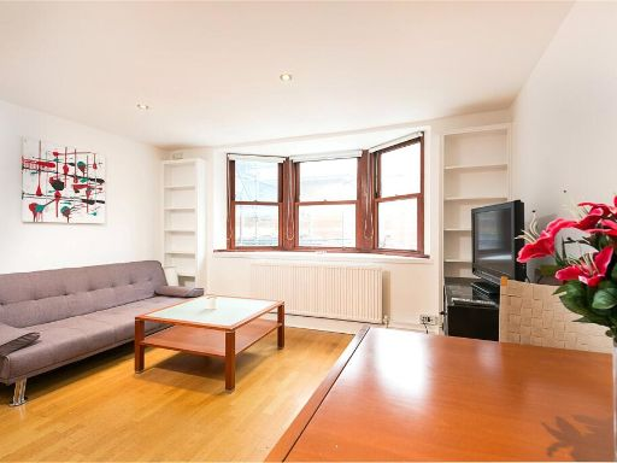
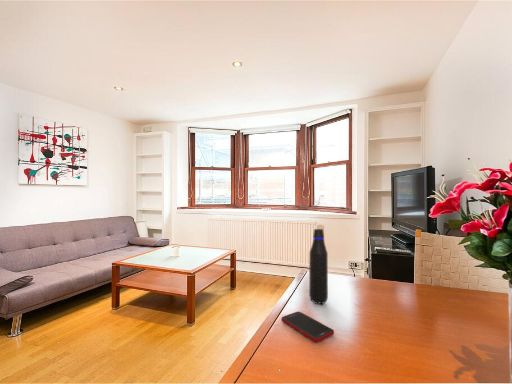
+ water bottle [308,227,329,305]
+ cell phone [281,311,335,343]
